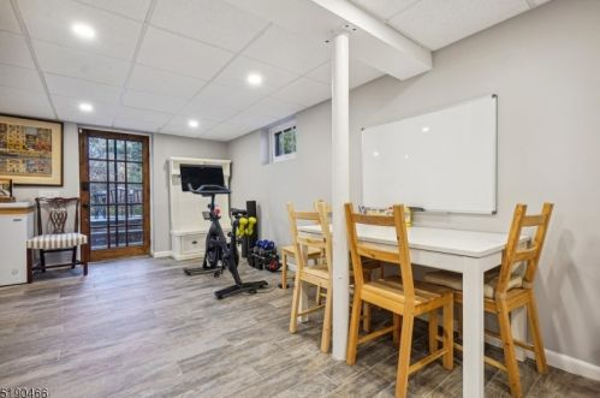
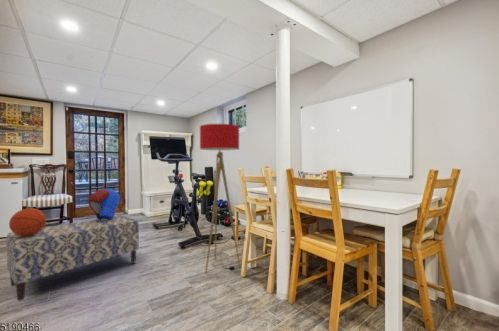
+ boxing glove [87,188,121,220]
+ floor lamp [199,123,241,274]
+ basketball [8,207,47,236]
+ bench [5,214,140,302]
